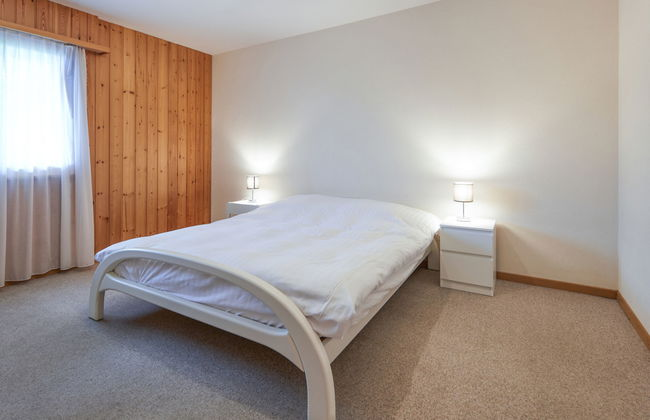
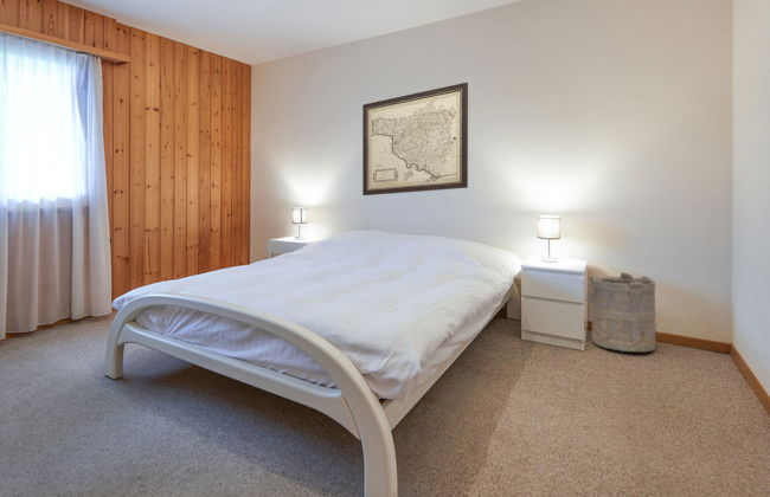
+ laundry hamper [585,271,657,353]
+ wall art [361,82,469,196]
